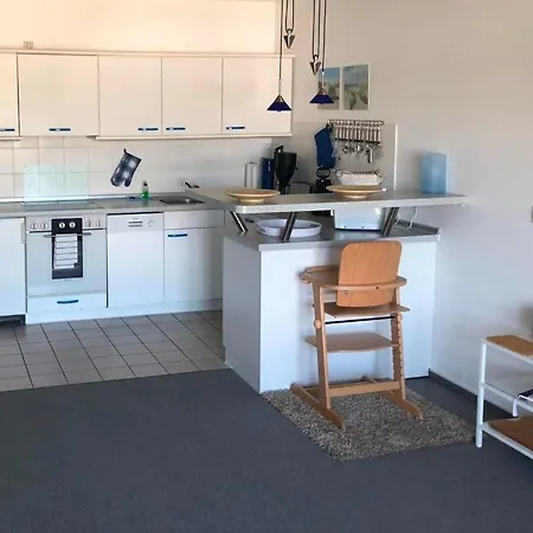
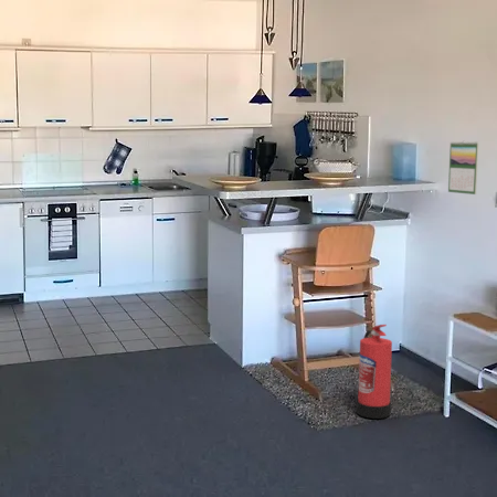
+ fire extinguisher [356,324,393,420]
+ calendar [447,139,479,195]
